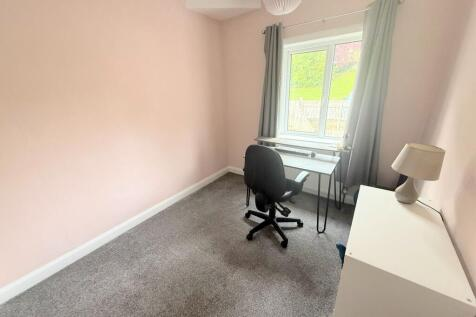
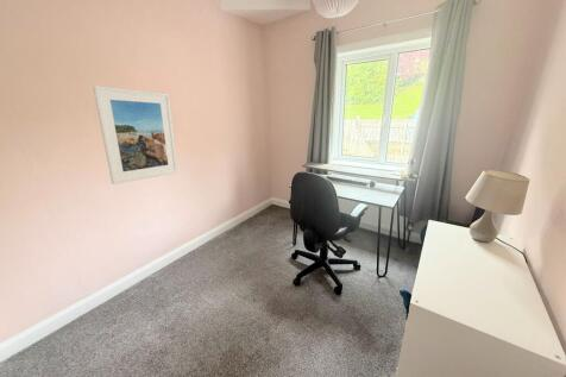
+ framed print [92,84,180,186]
